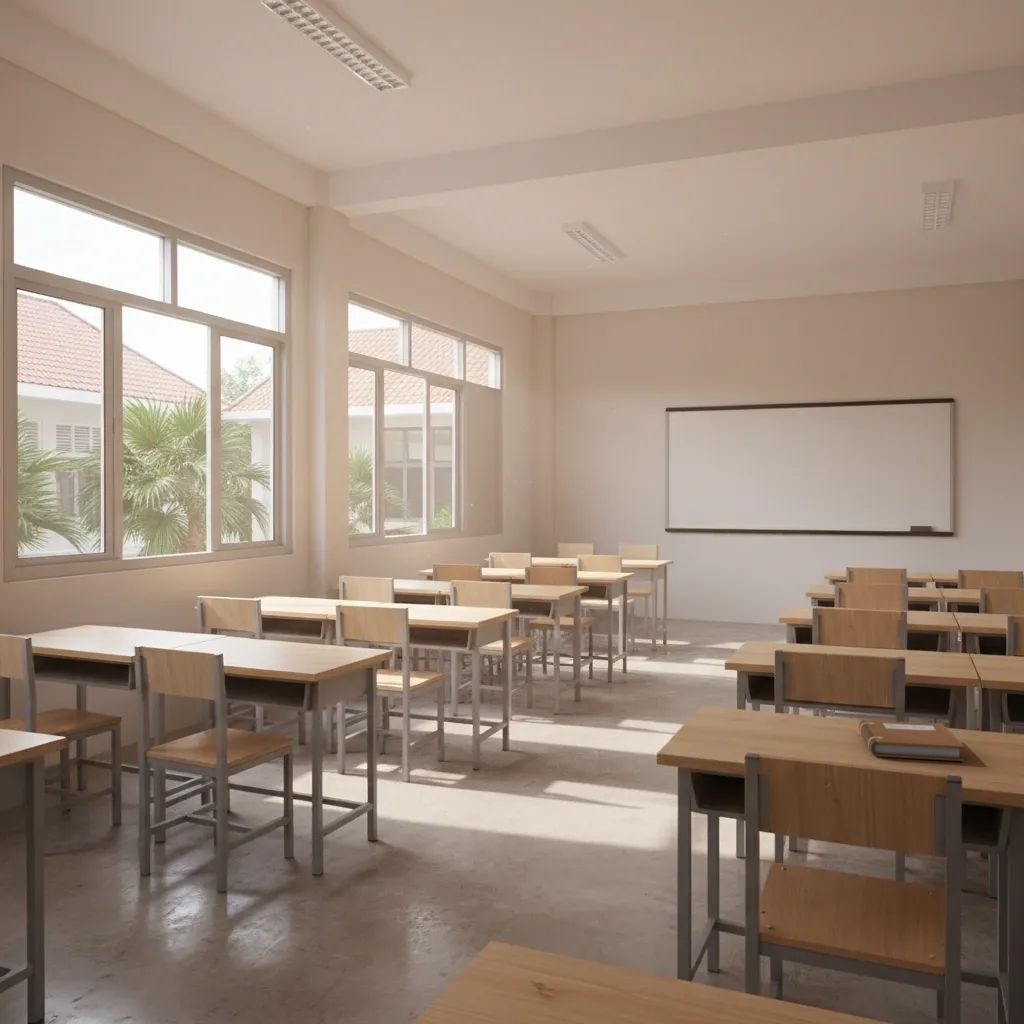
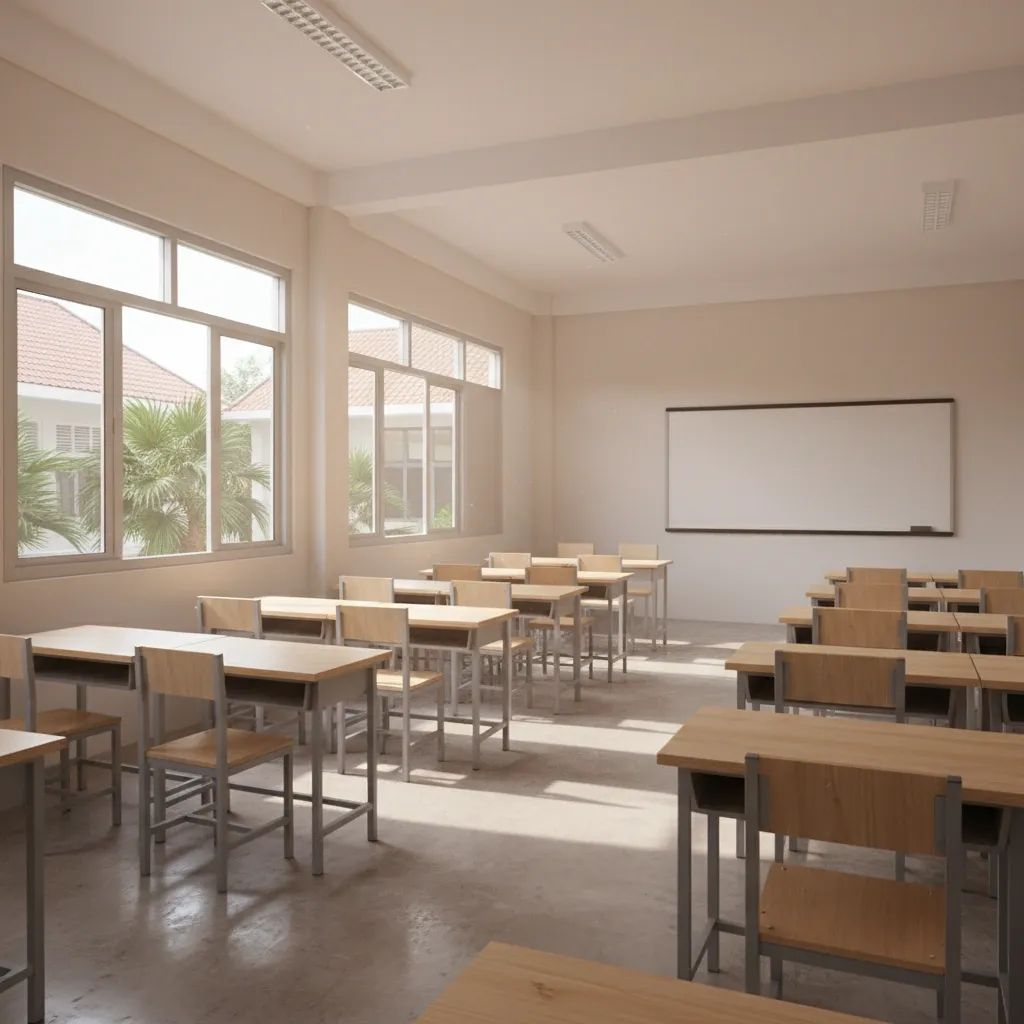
- notebook [858,719,965,762]
